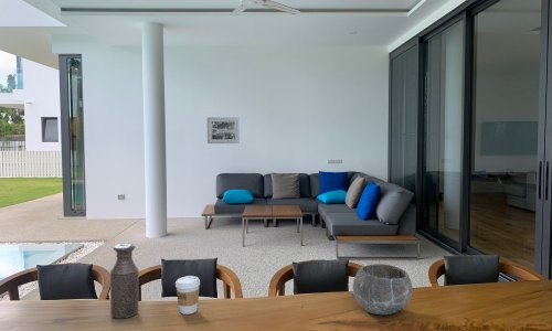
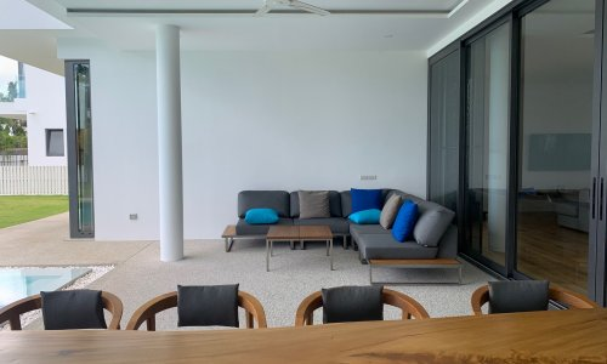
- coffee cup [174,275,201,316]
- wall art [206,116,241,145]
- bottle [109,243,140,320]
- bowl [350,263,414,316]
